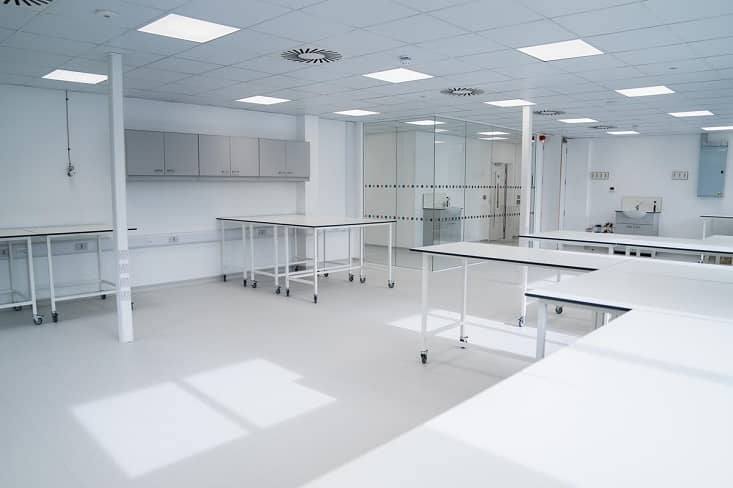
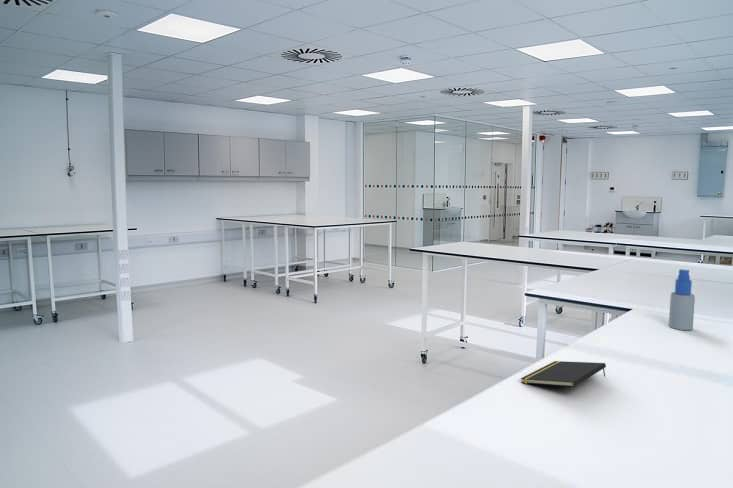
+ notepad [520,360,607,388]
+ spray bottle [668,268,696,331]
